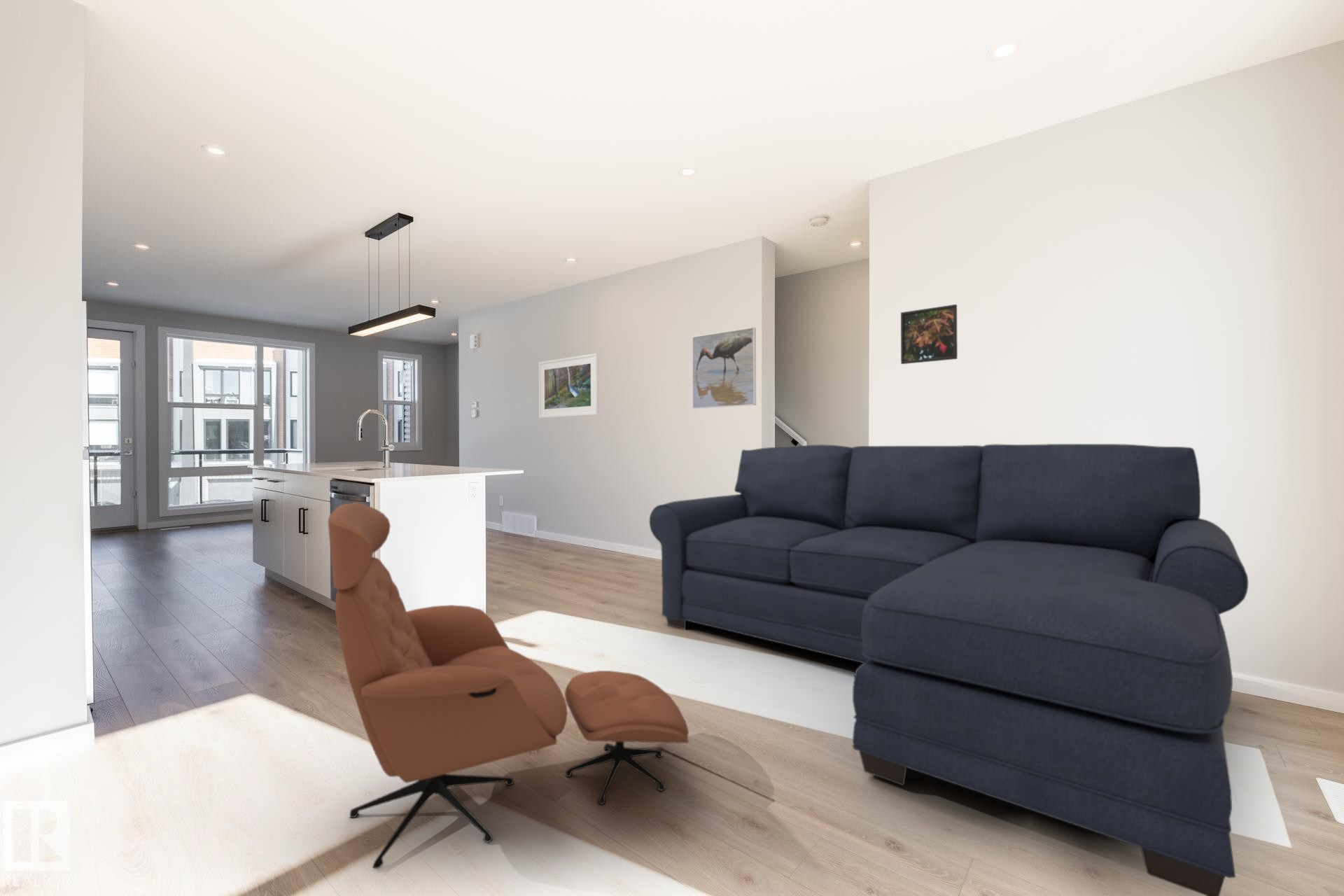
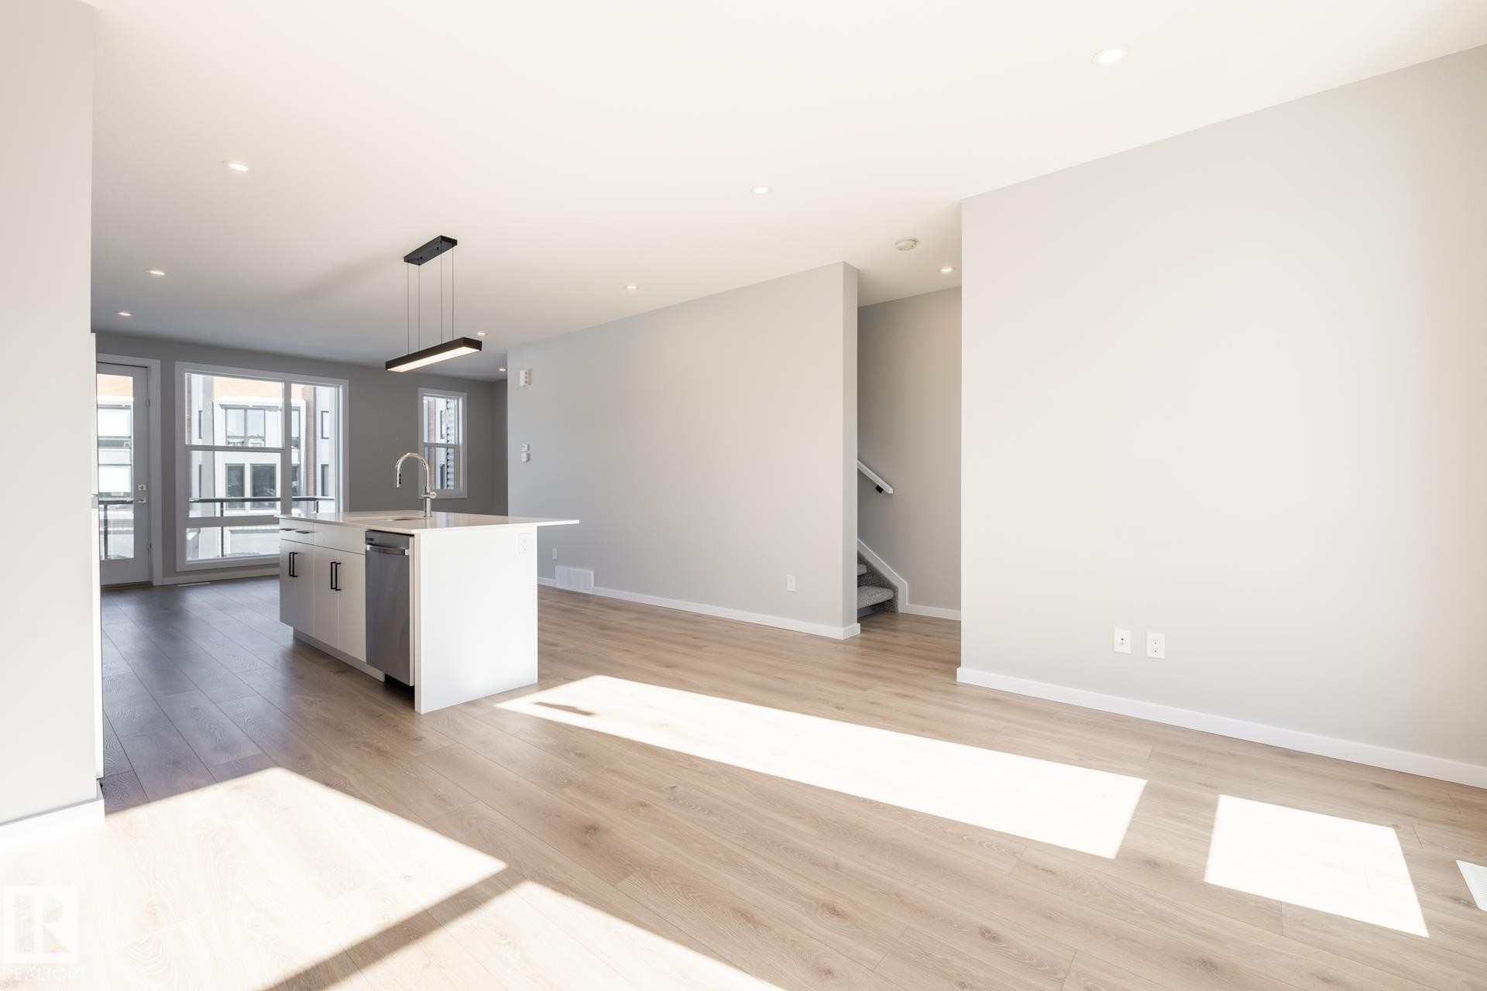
- armchair [327,502,689,869]
- sofa [649,443,1249,896]
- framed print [900,304,958,365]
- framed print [538,353,599,419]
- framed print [692,327,757,409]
